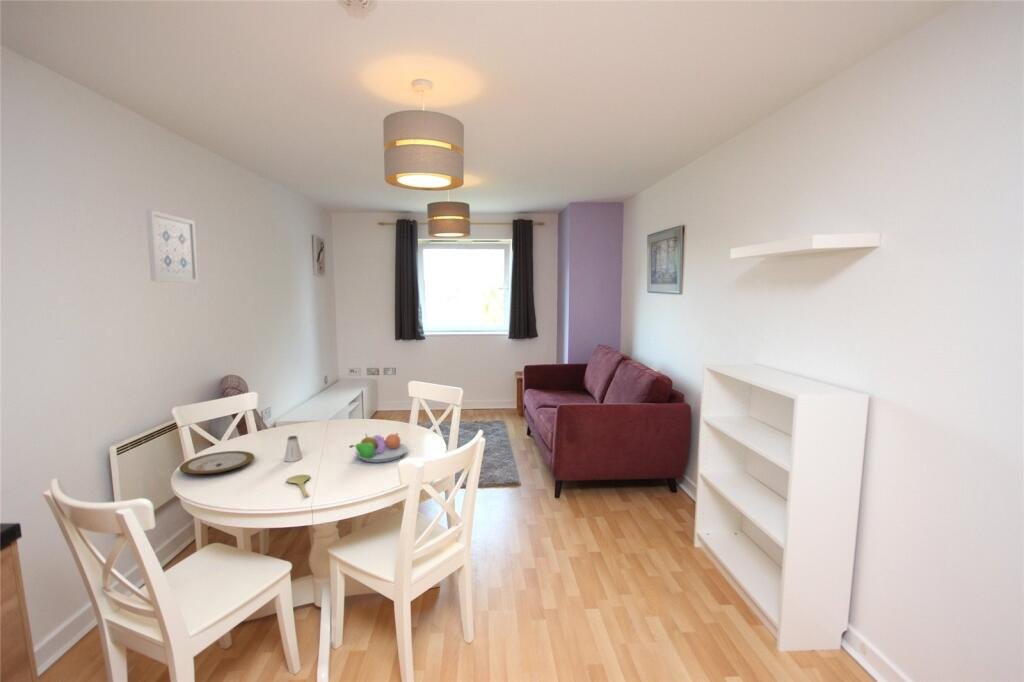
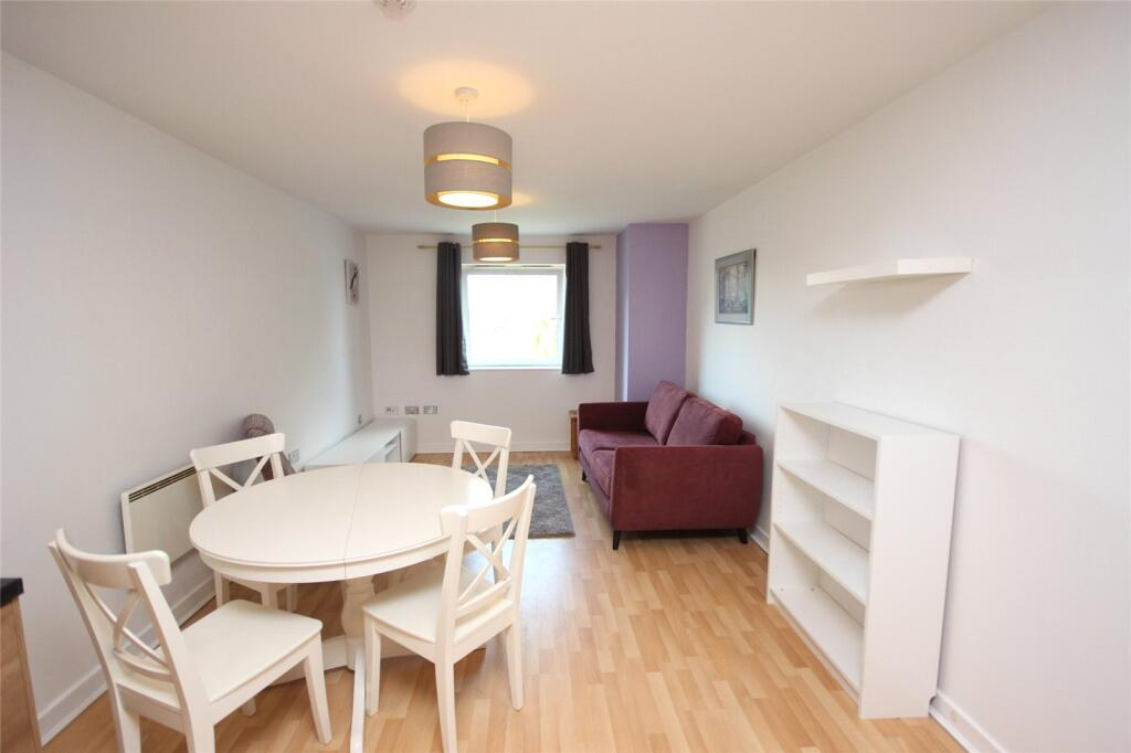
- fruit bowl [348,432,409,464]
- saltshaker [283,435,303,463]
- wall art [145,209,199,284]
- plate [178,450,255,475]
- spoon [285,474,311,497]
